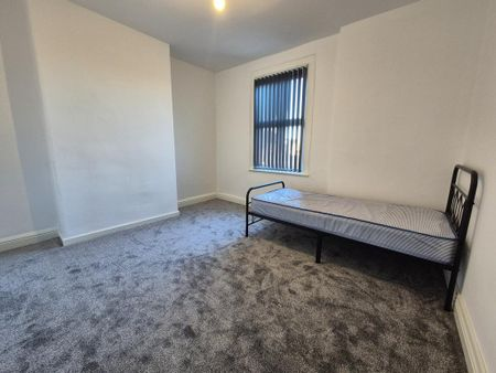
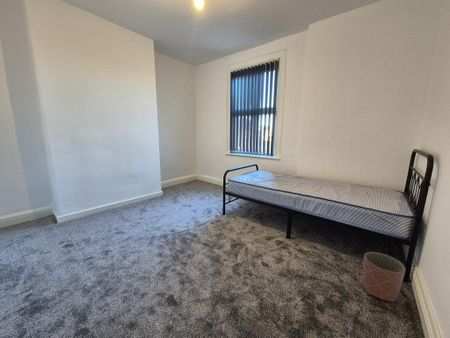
+ planter [361,251,406,303]
